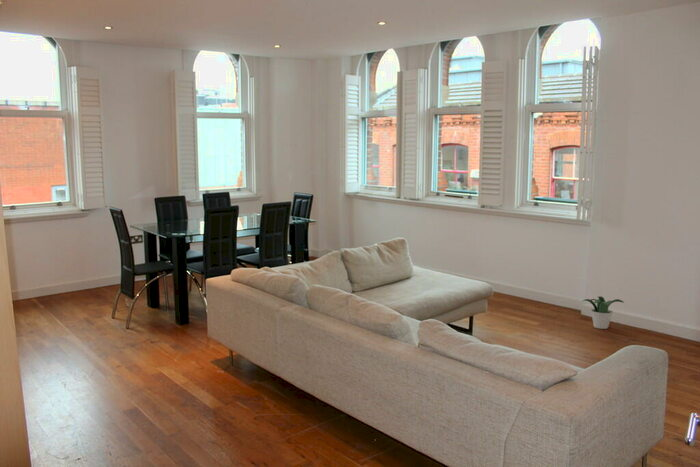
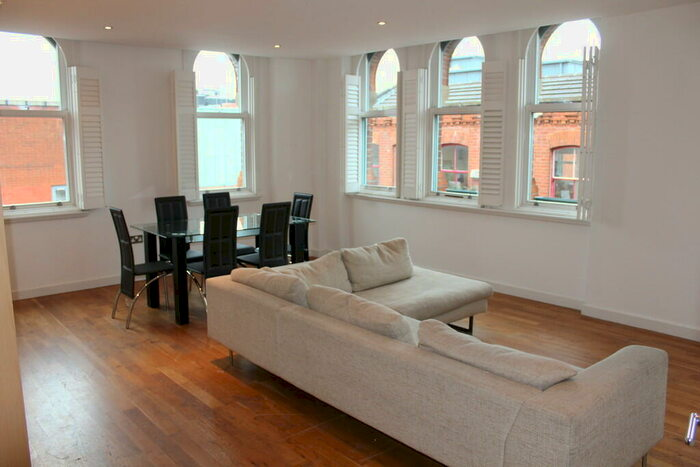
- potted plant [582,295,625,330]
